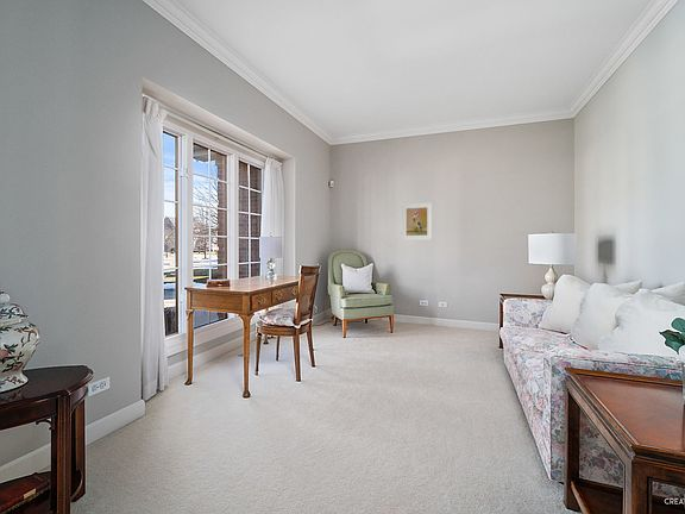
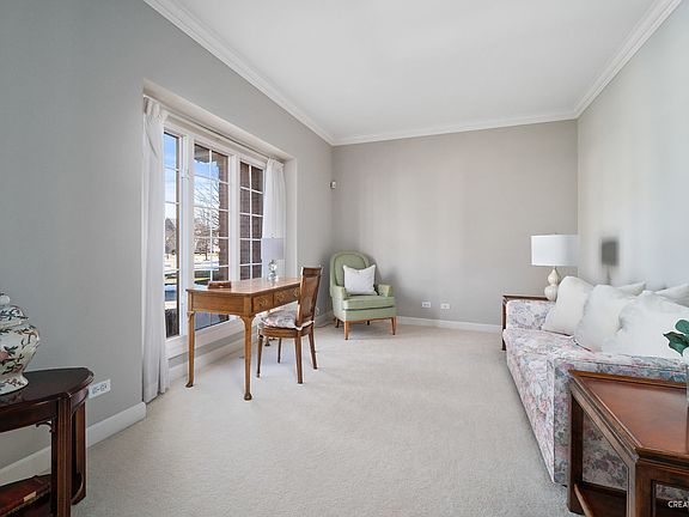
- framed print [401,201,434,242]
